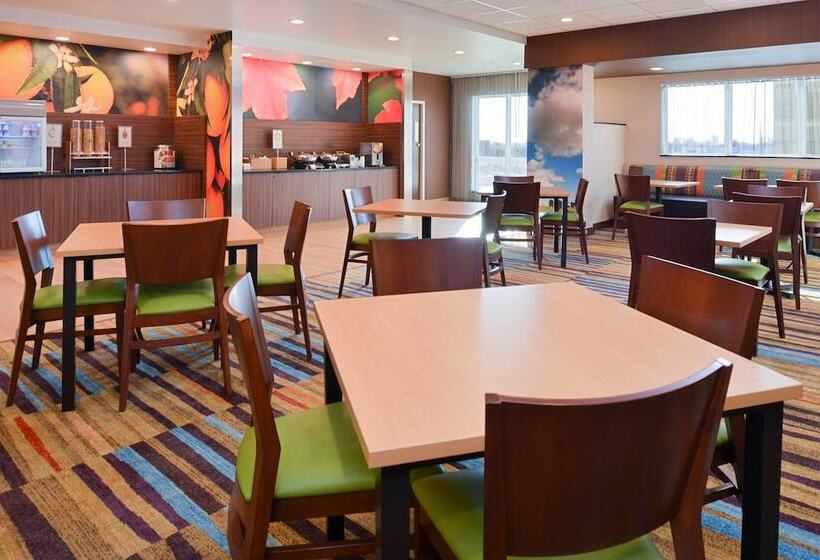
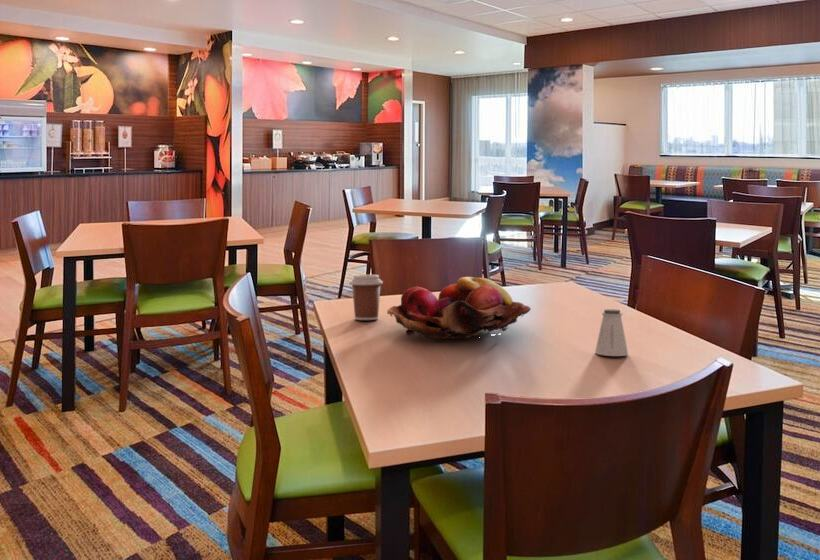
+ coffee cup [349,274,384,321]
+ fruit basket [386,276,532,340]
+ saltshaker [594,308,629,357]
